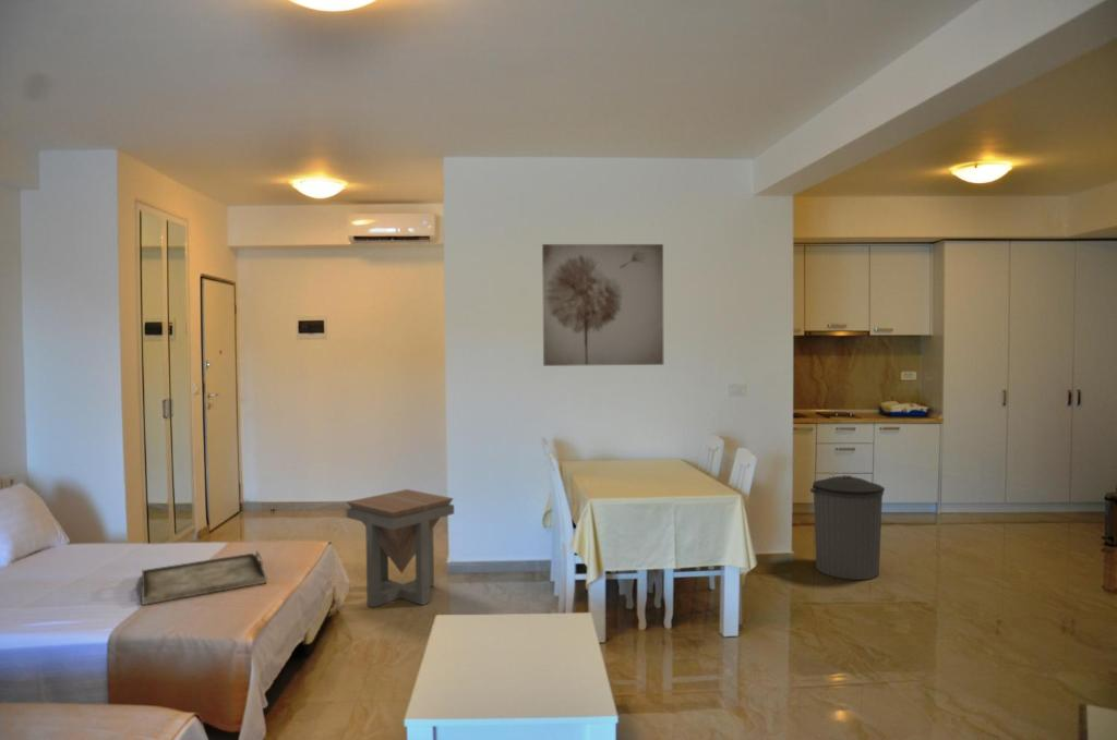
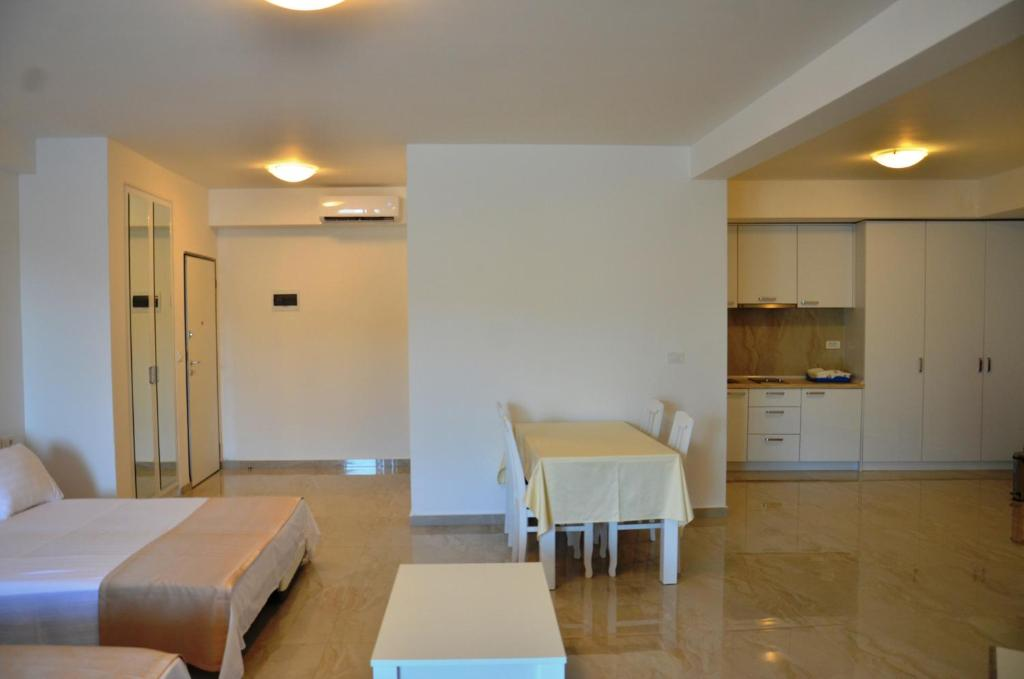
- trash can [809,474,886,581]
- wall art [541,243,664,367]
- serving tray [141,550,268,606]
- side table [345,488,455,609]
